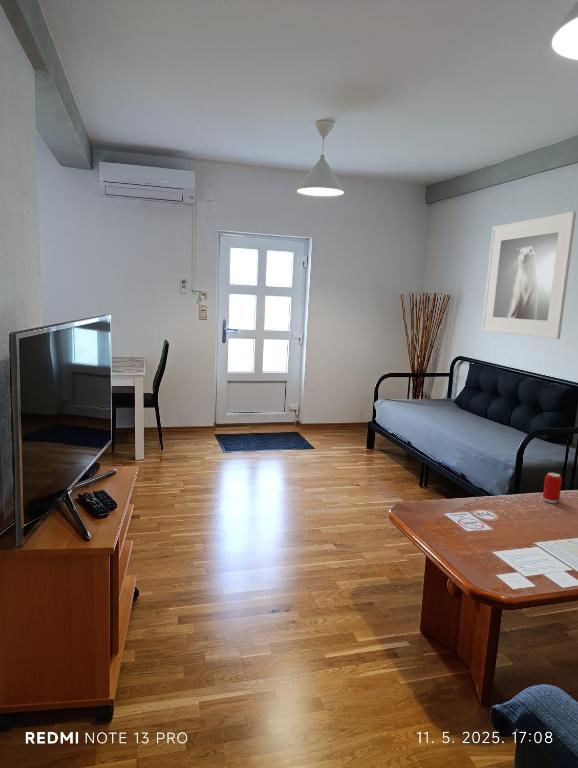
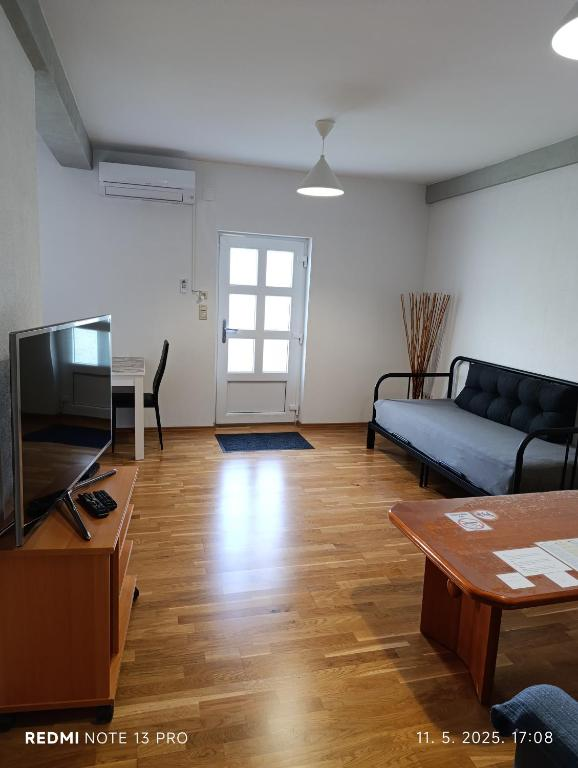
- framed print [481,211,577,340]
- beverage can [542,471,563,504]
